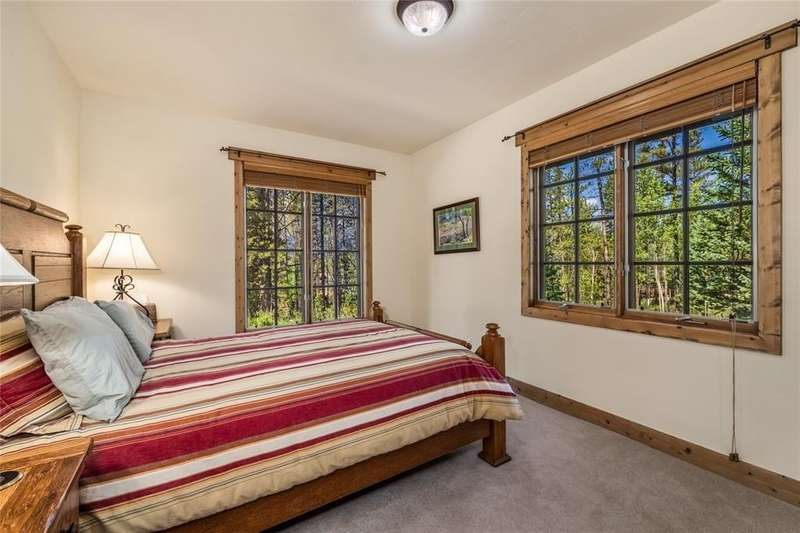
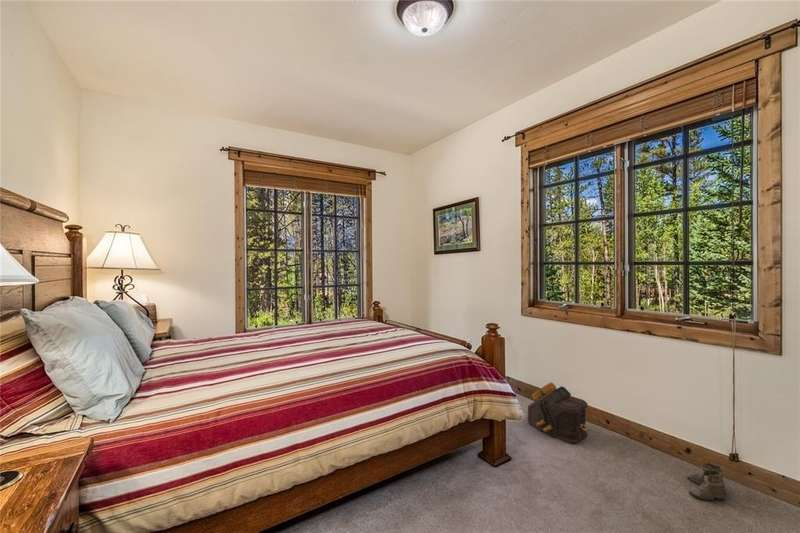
+ backpack [527,381,589,444]
+ boots [686,461,727,507]
